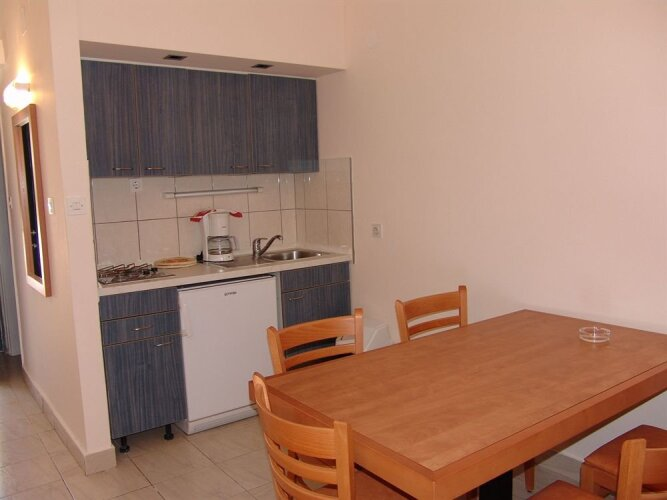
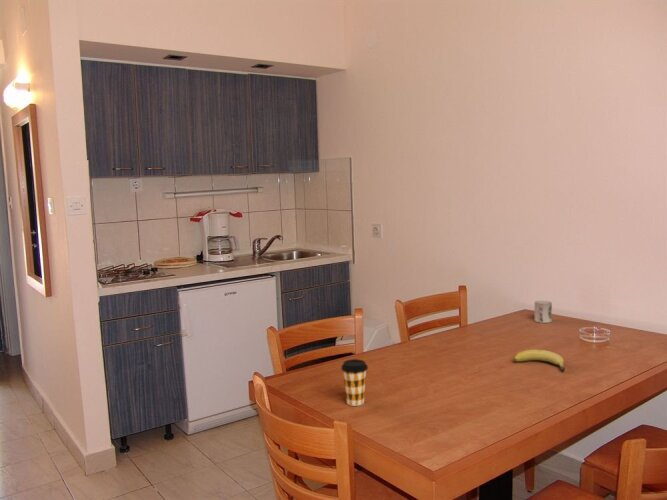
+ coffee cup [340,358,369,407]
+ fruit [513,349,566,373]
+ cup [534,300,553,324]
